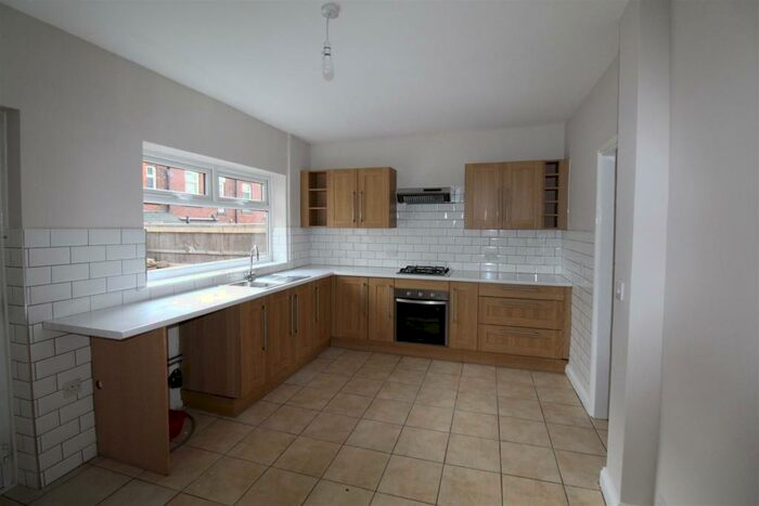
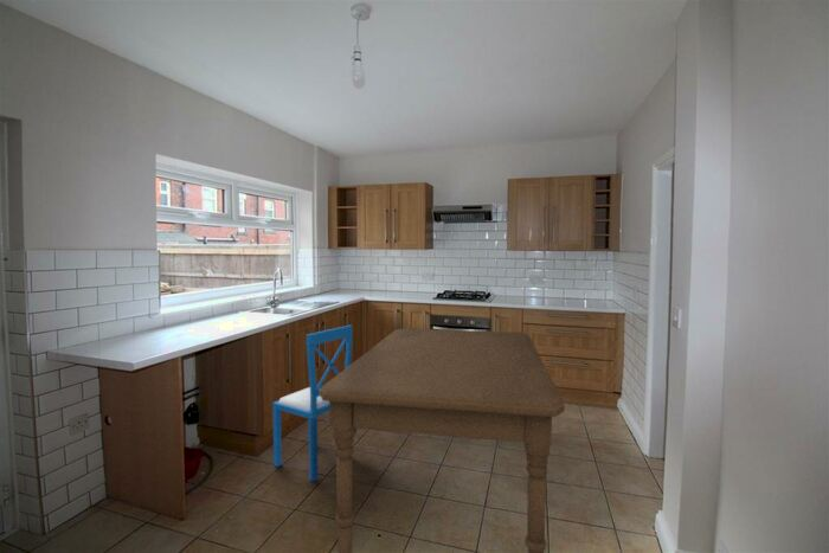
+ dining table [320,327,566,553]
+ dining chair [271,324,354,483]
